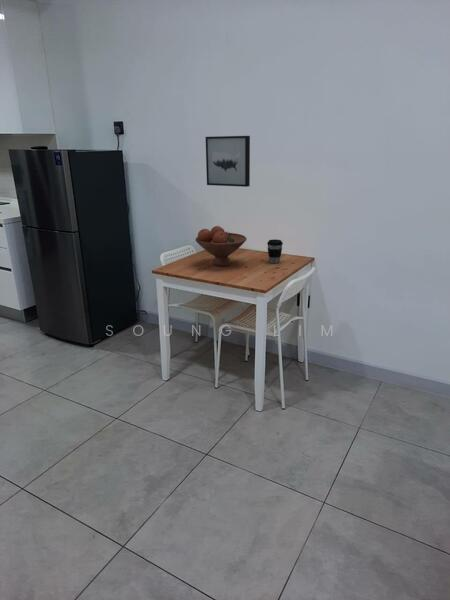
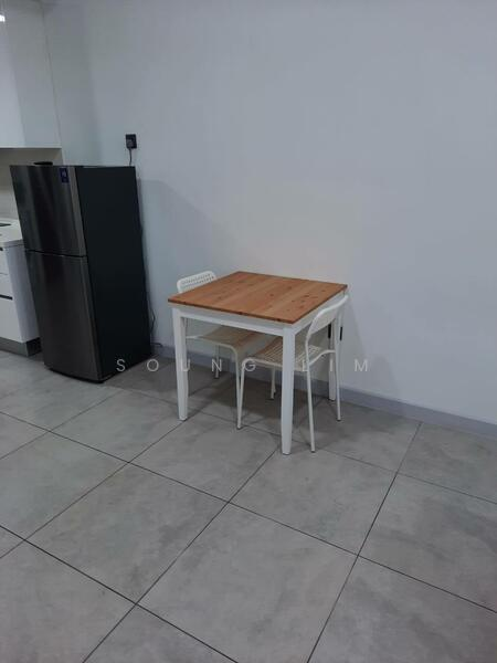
- coffee cup [266,238,284,264]
- fruit bowl [195,225,247,267]
- wall art [205,135,251,188]
